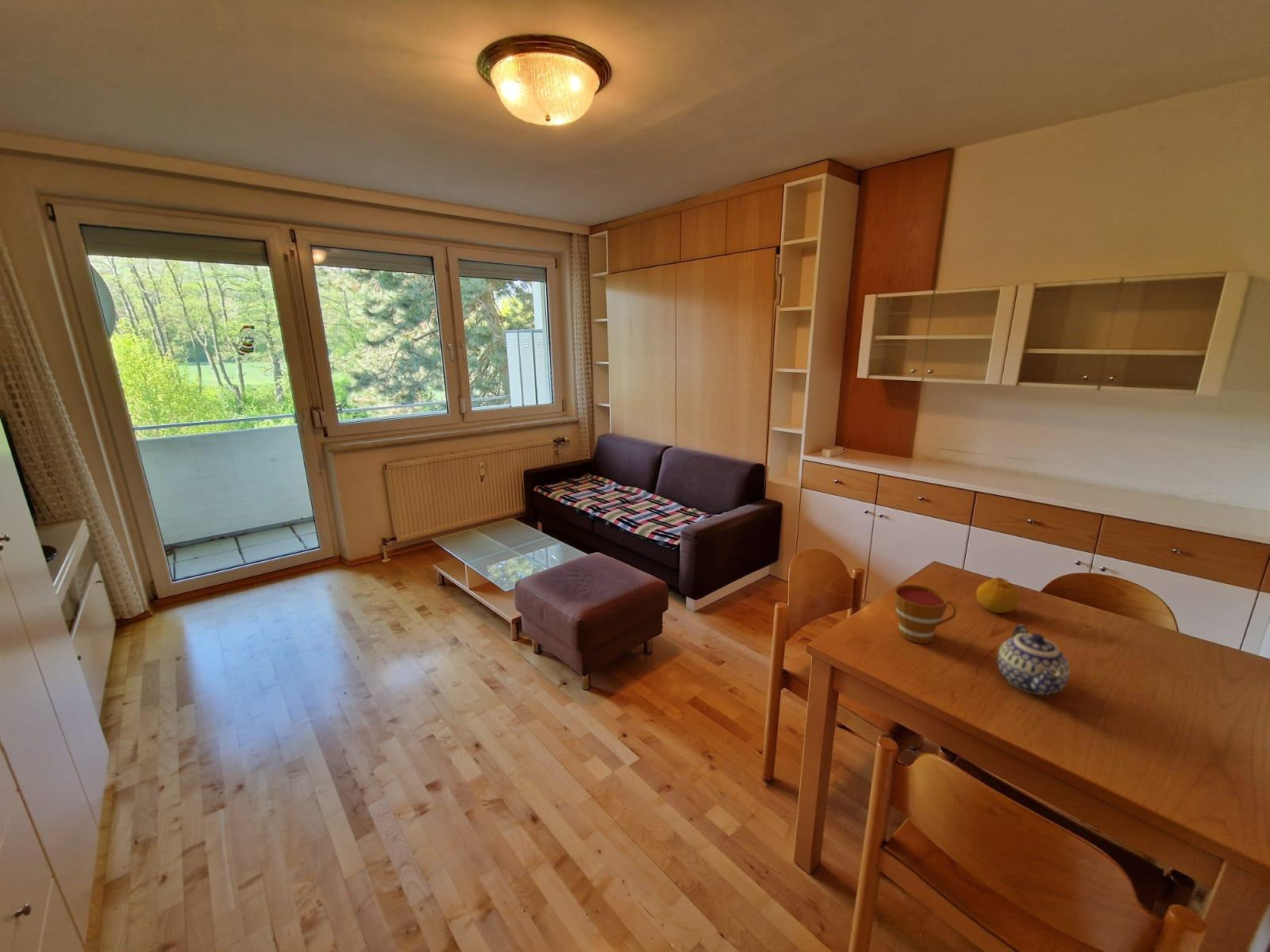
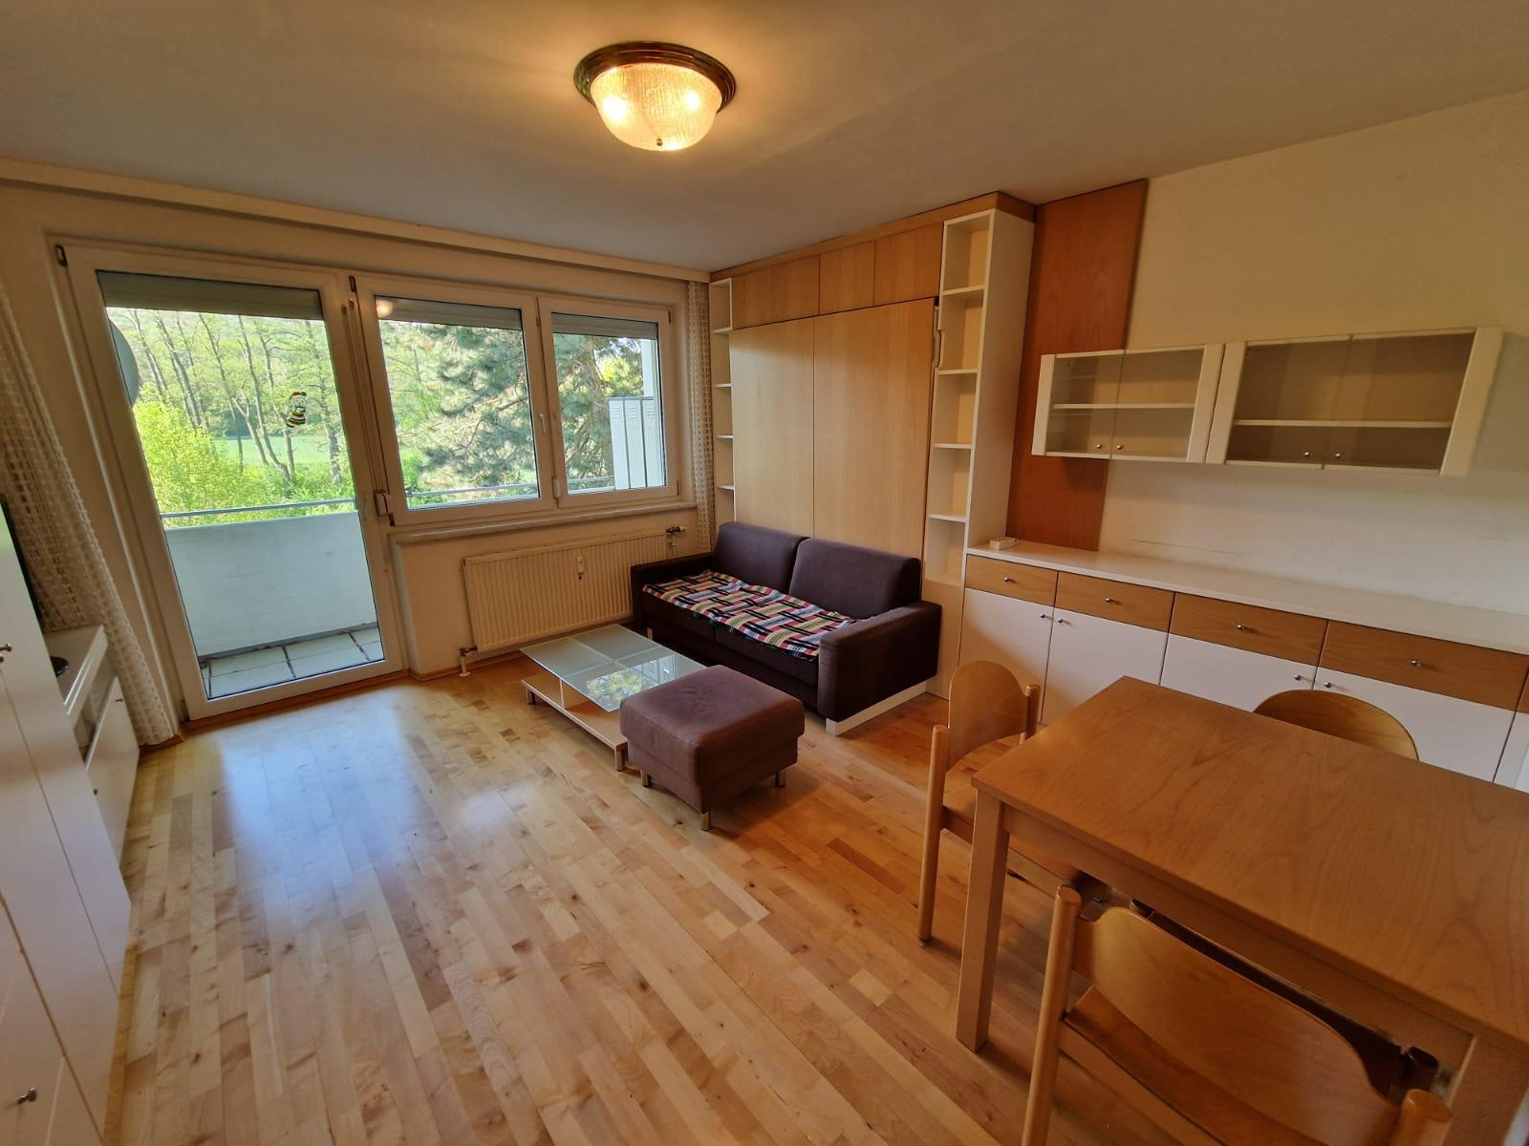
- teapot [997,624,1071,697]
- fruit [976,577,1020,613]
- cup [894,584,956,644]
